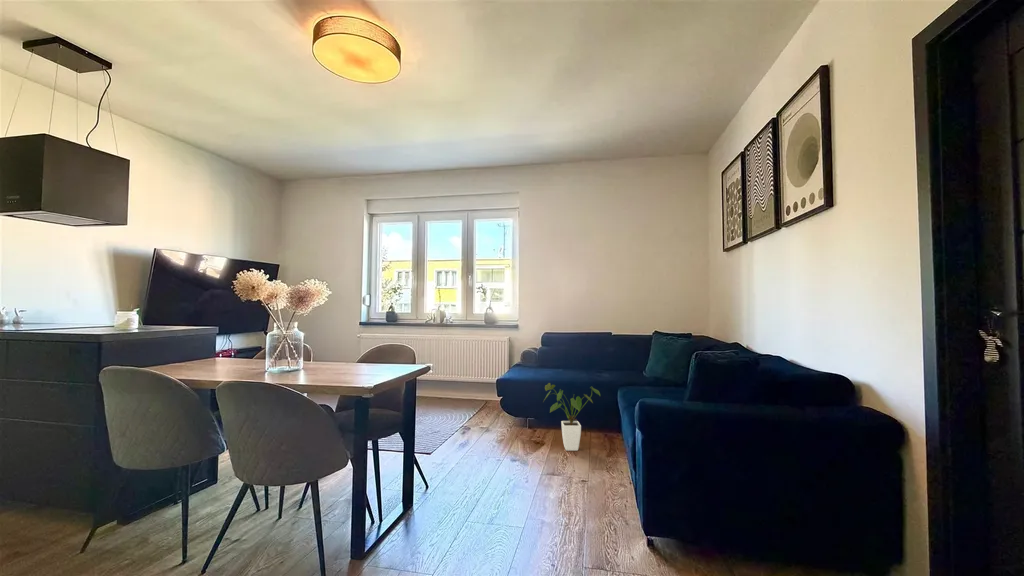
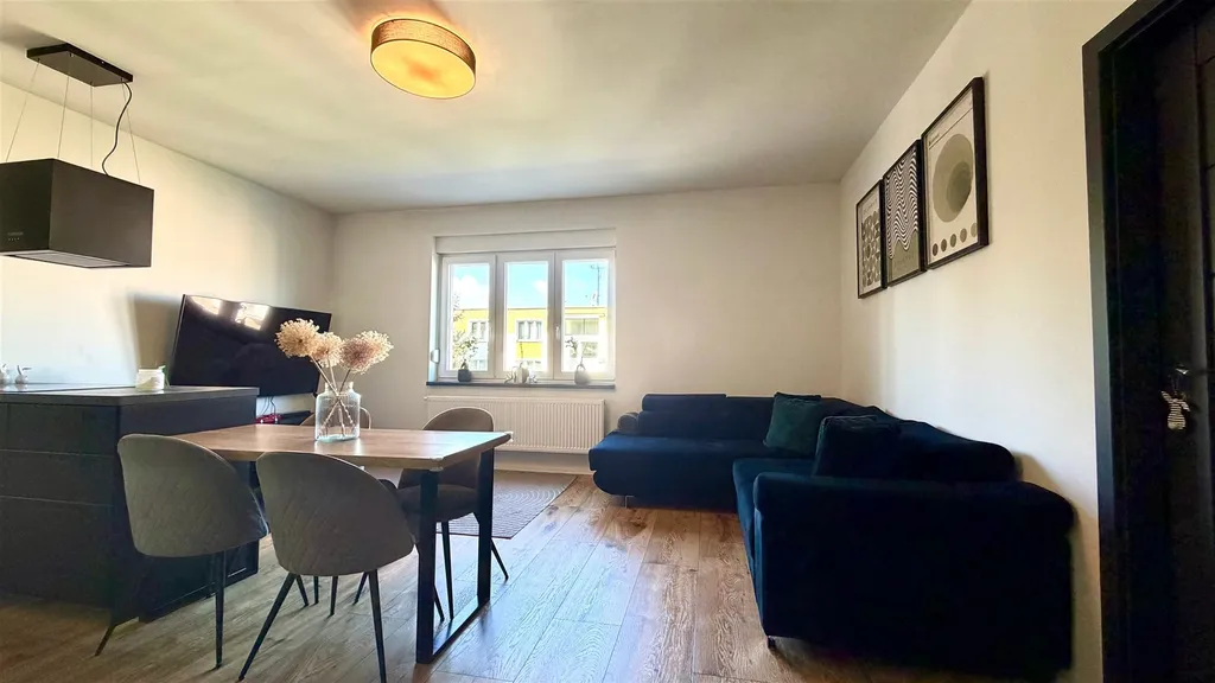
- house plant [542,382,601,452]
